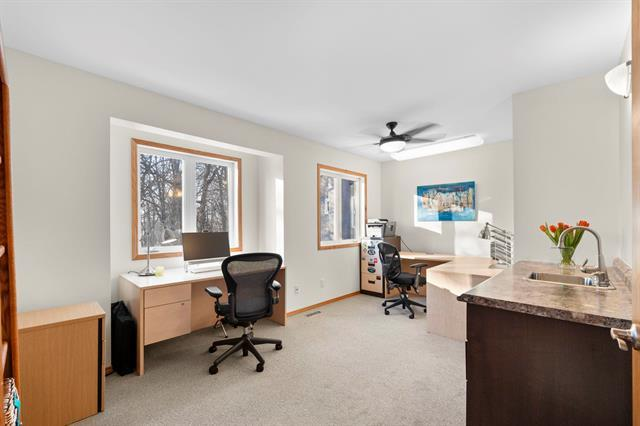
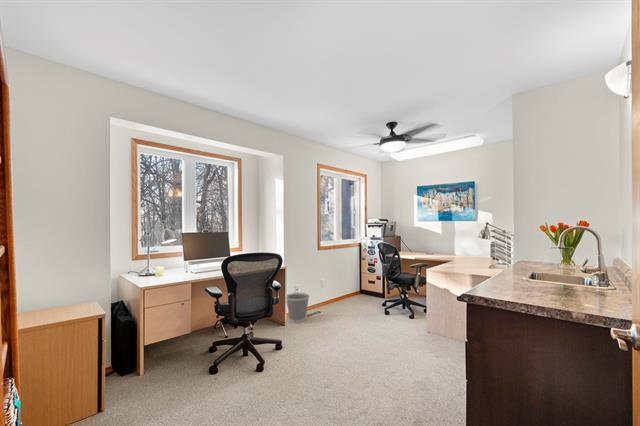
+ wastebasket [285,292,310,323]
